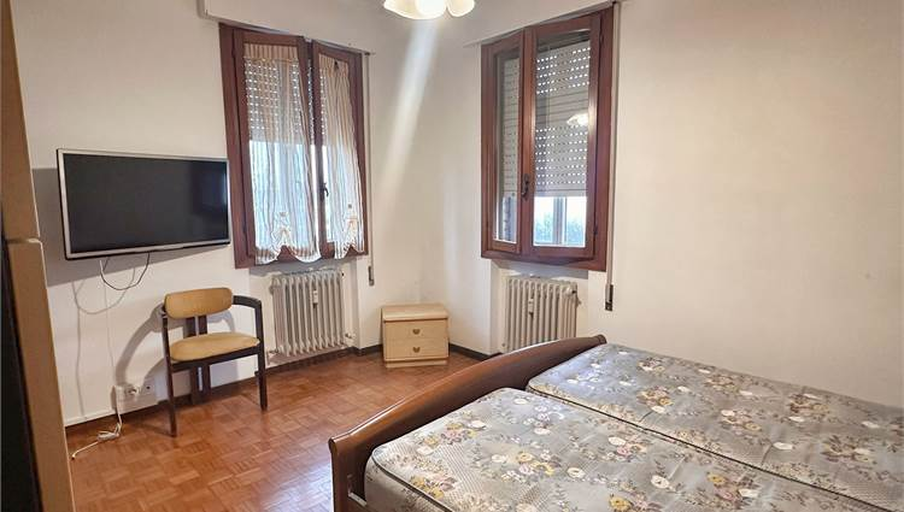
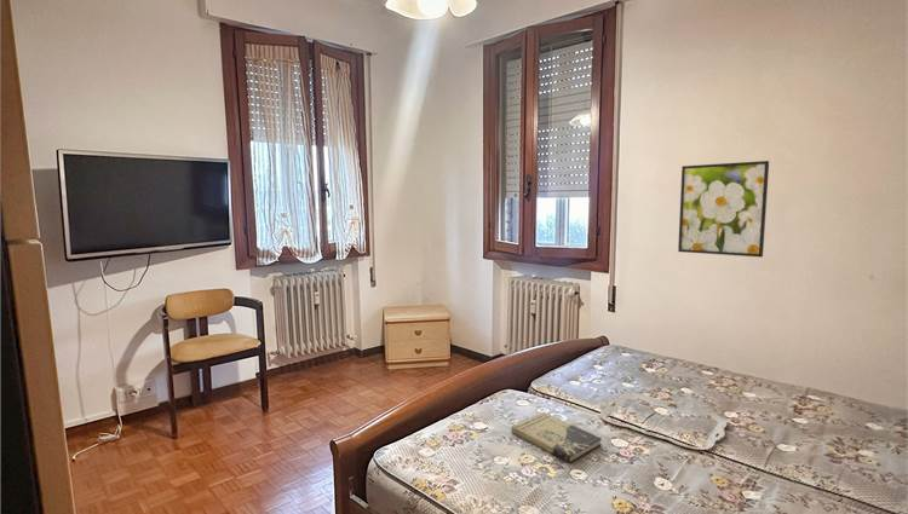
+ book [511,411,603,464]
+ serving tray [598,392,728,451]
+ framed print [677,160,770,258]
